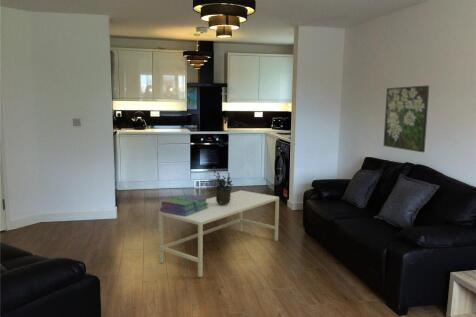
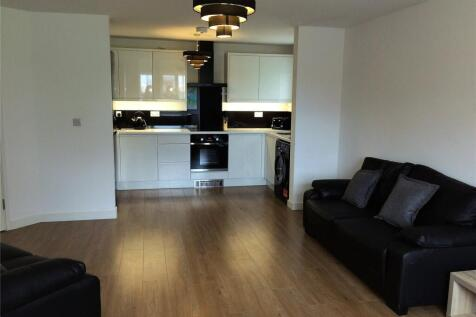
- potted plant [212,166,234,205]
- coffee table [158,189,280,278]
- stack of books [159,194,208,216]
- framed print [382,84,430,153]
